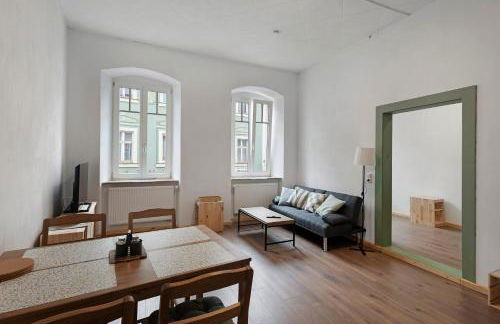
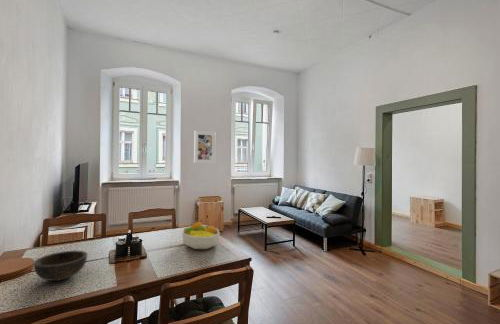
+ bowl [33,250,88,282]
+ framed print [193,130,216,164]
+ fruit bowl [181,221,221,250]
